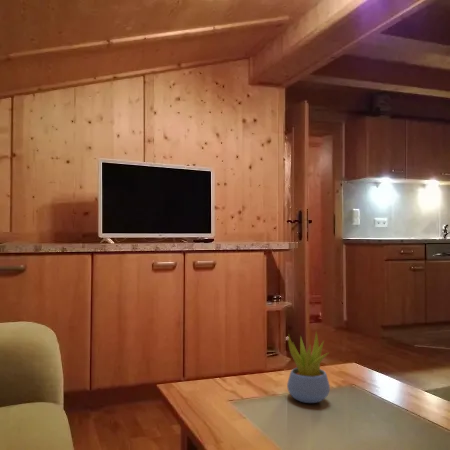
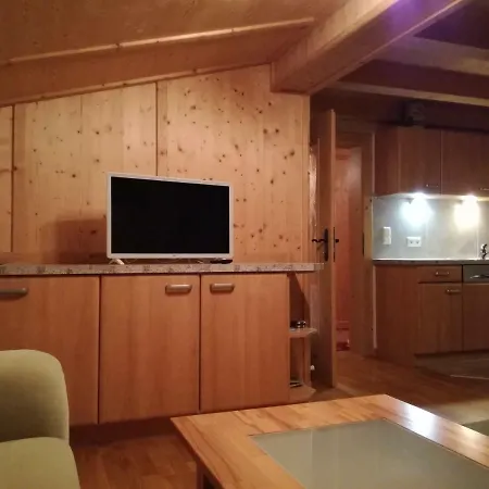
- succulent plant [286,331,331,404]
